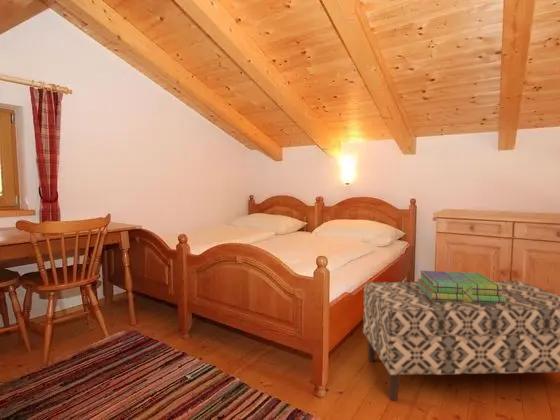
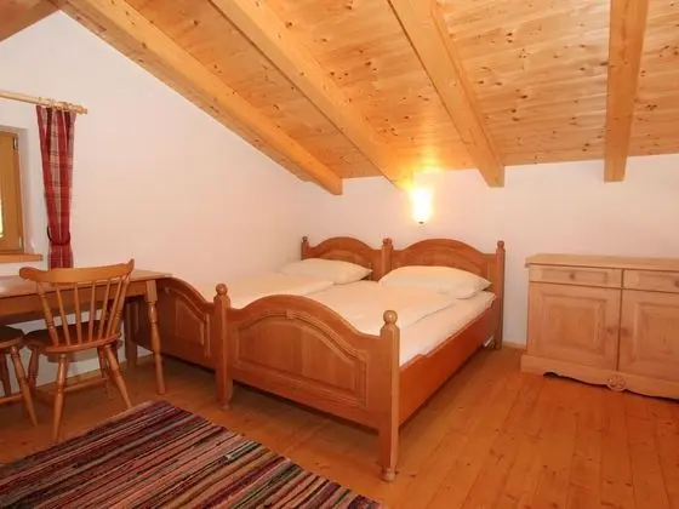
- stack of books [416,270,505,304]
- bench [362,280,560,402]
